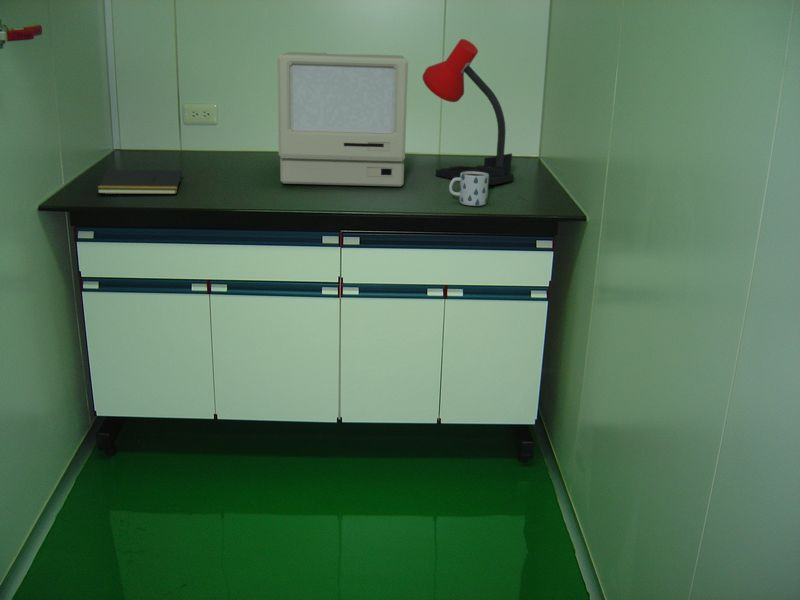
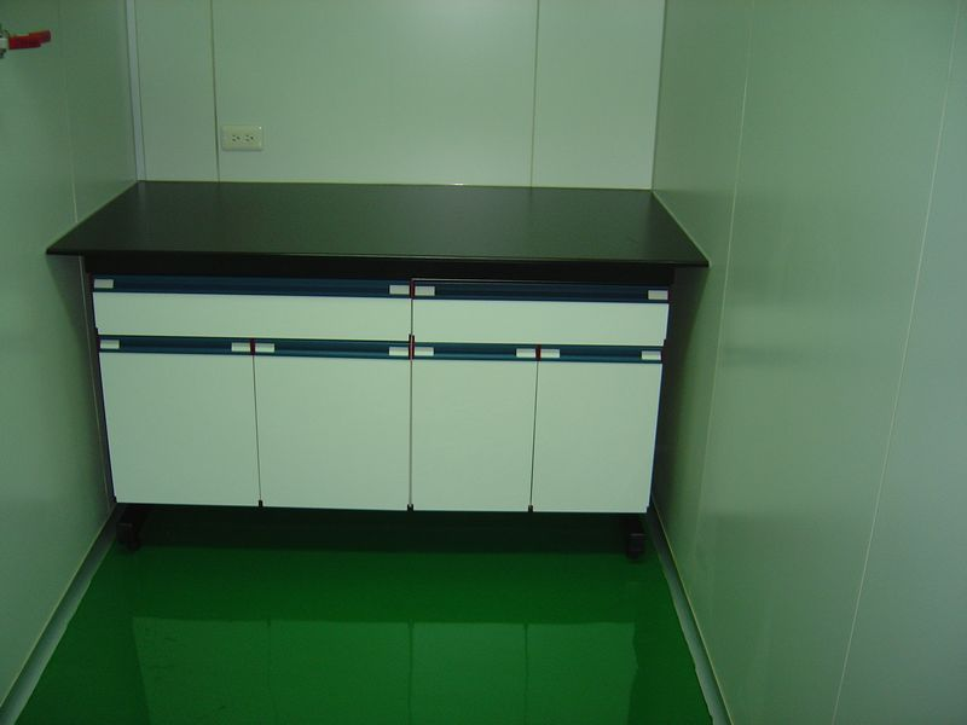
- mug [448,171,489,207]
- notepad [96,169,183,195]
- computer monitor [276,51,409,187]
- desk lamp [421,38,515,186]
